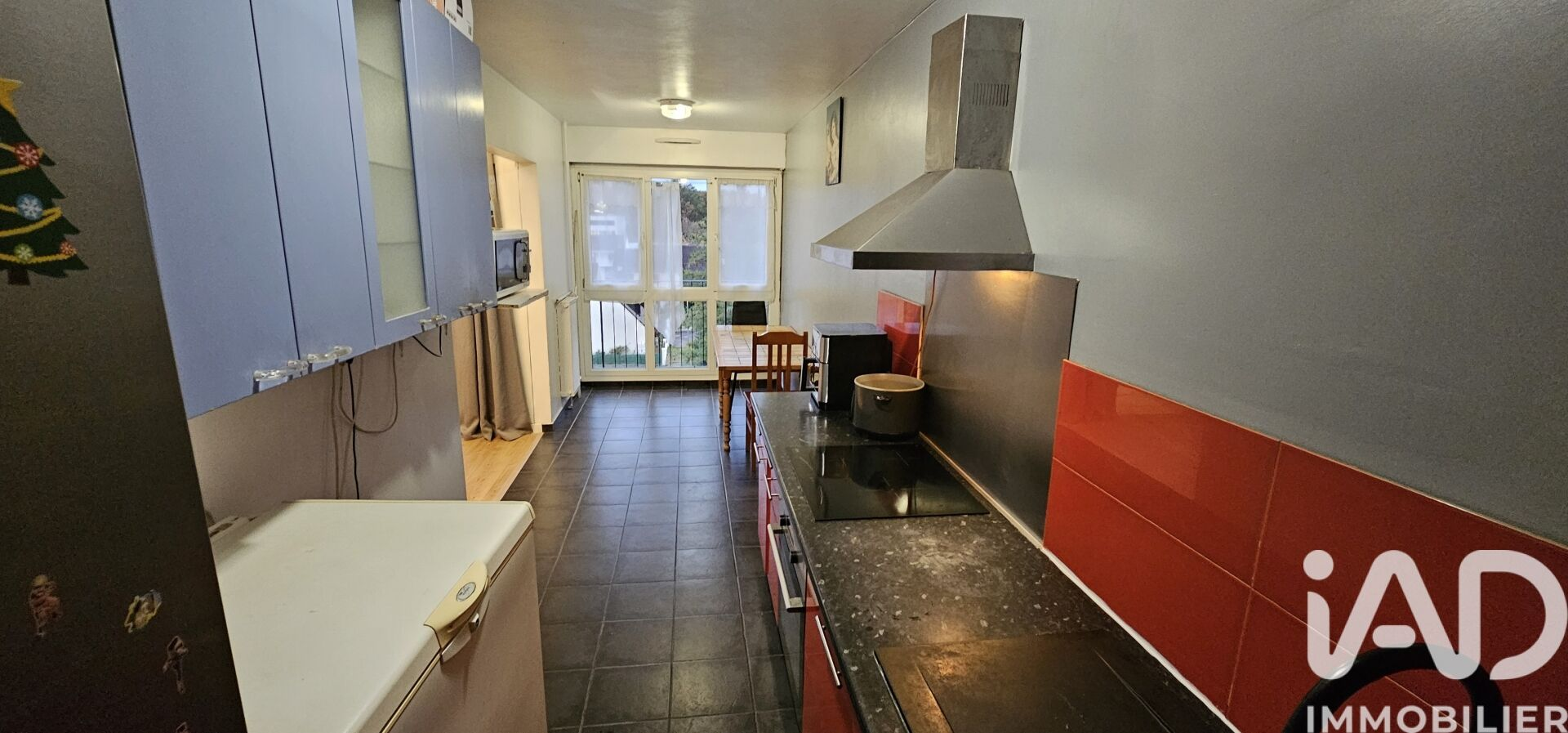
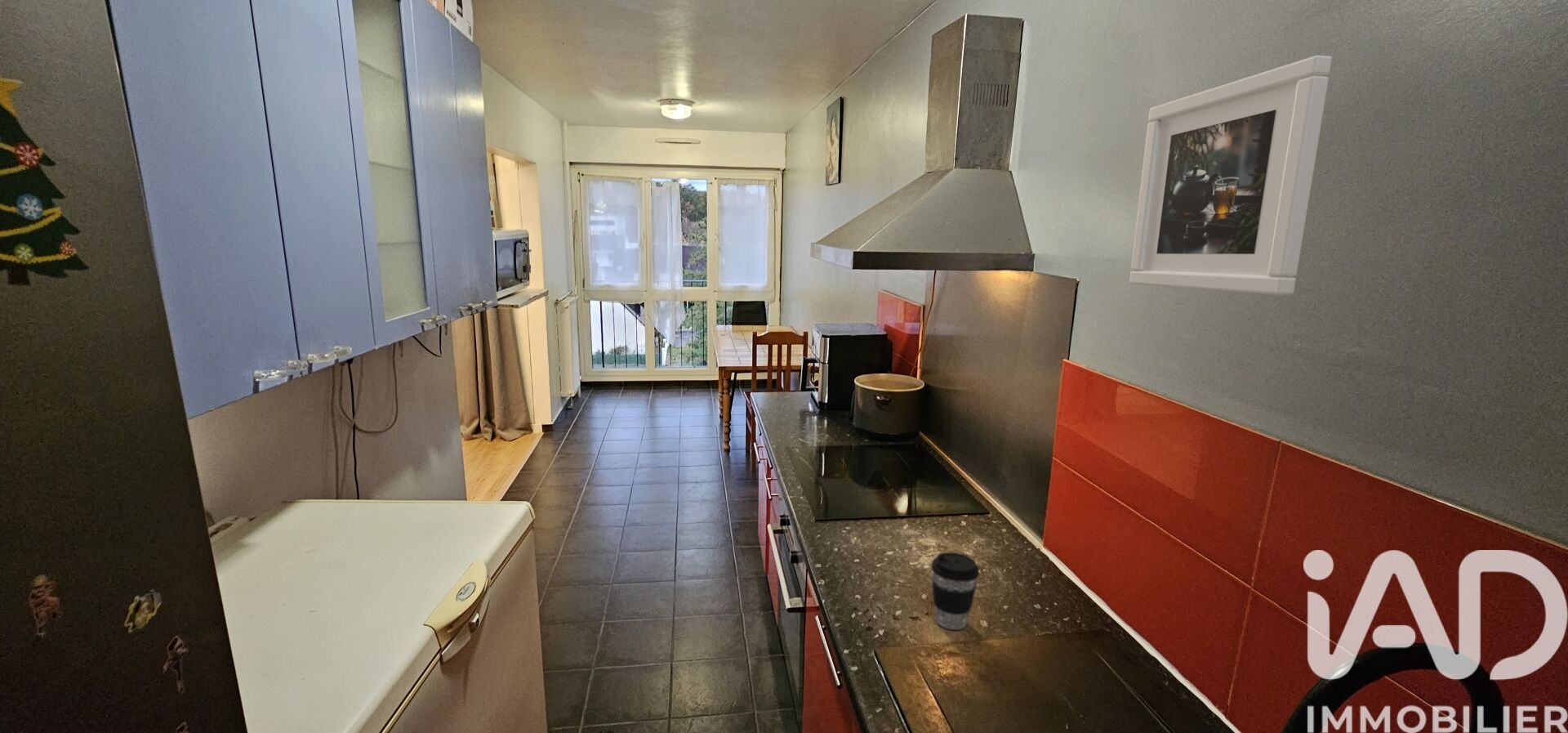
+ coffee cup [930,552,980,631]
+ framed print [1129,55,1333,296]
